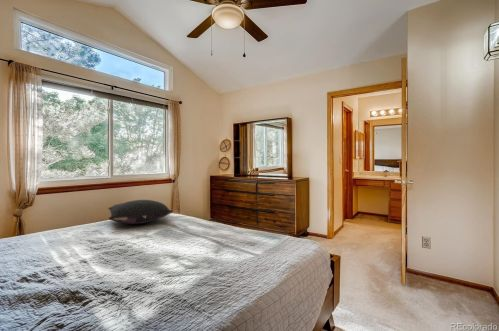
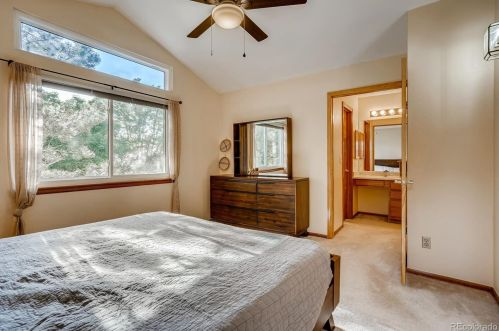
- pillow [107,199,174,225]
